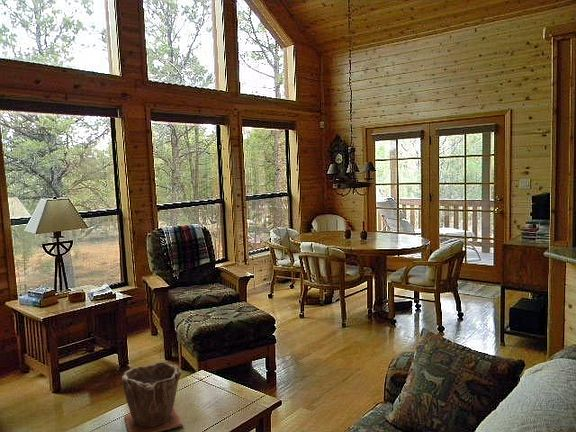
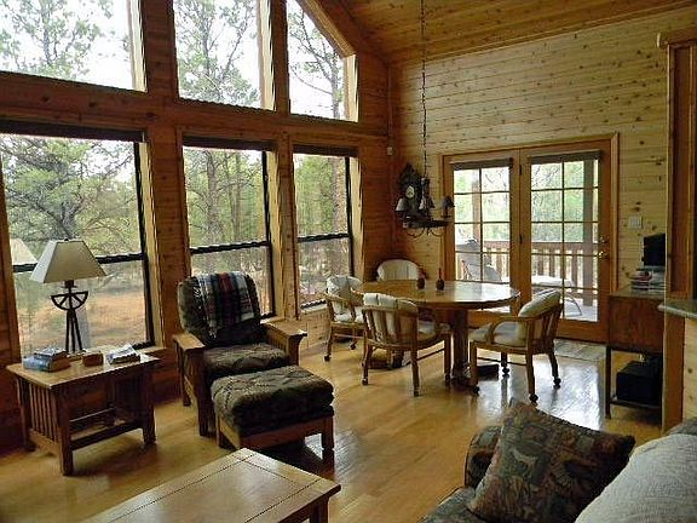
- plant pot [121,361,184,432]
